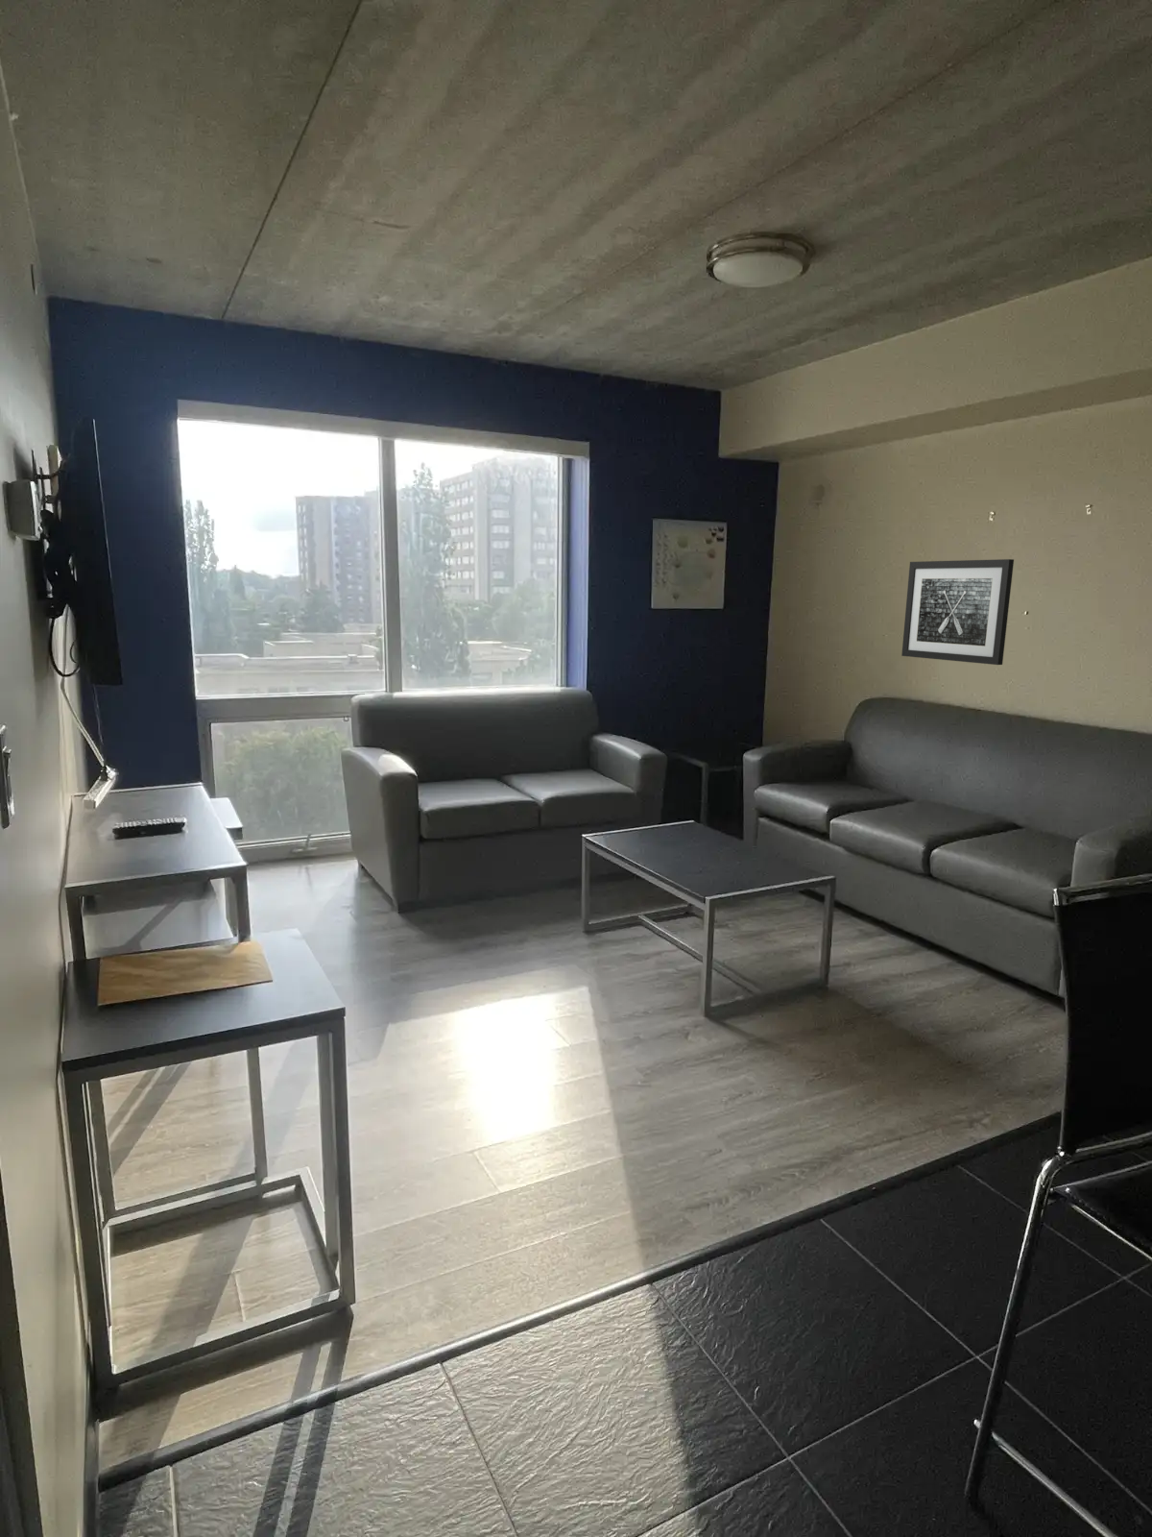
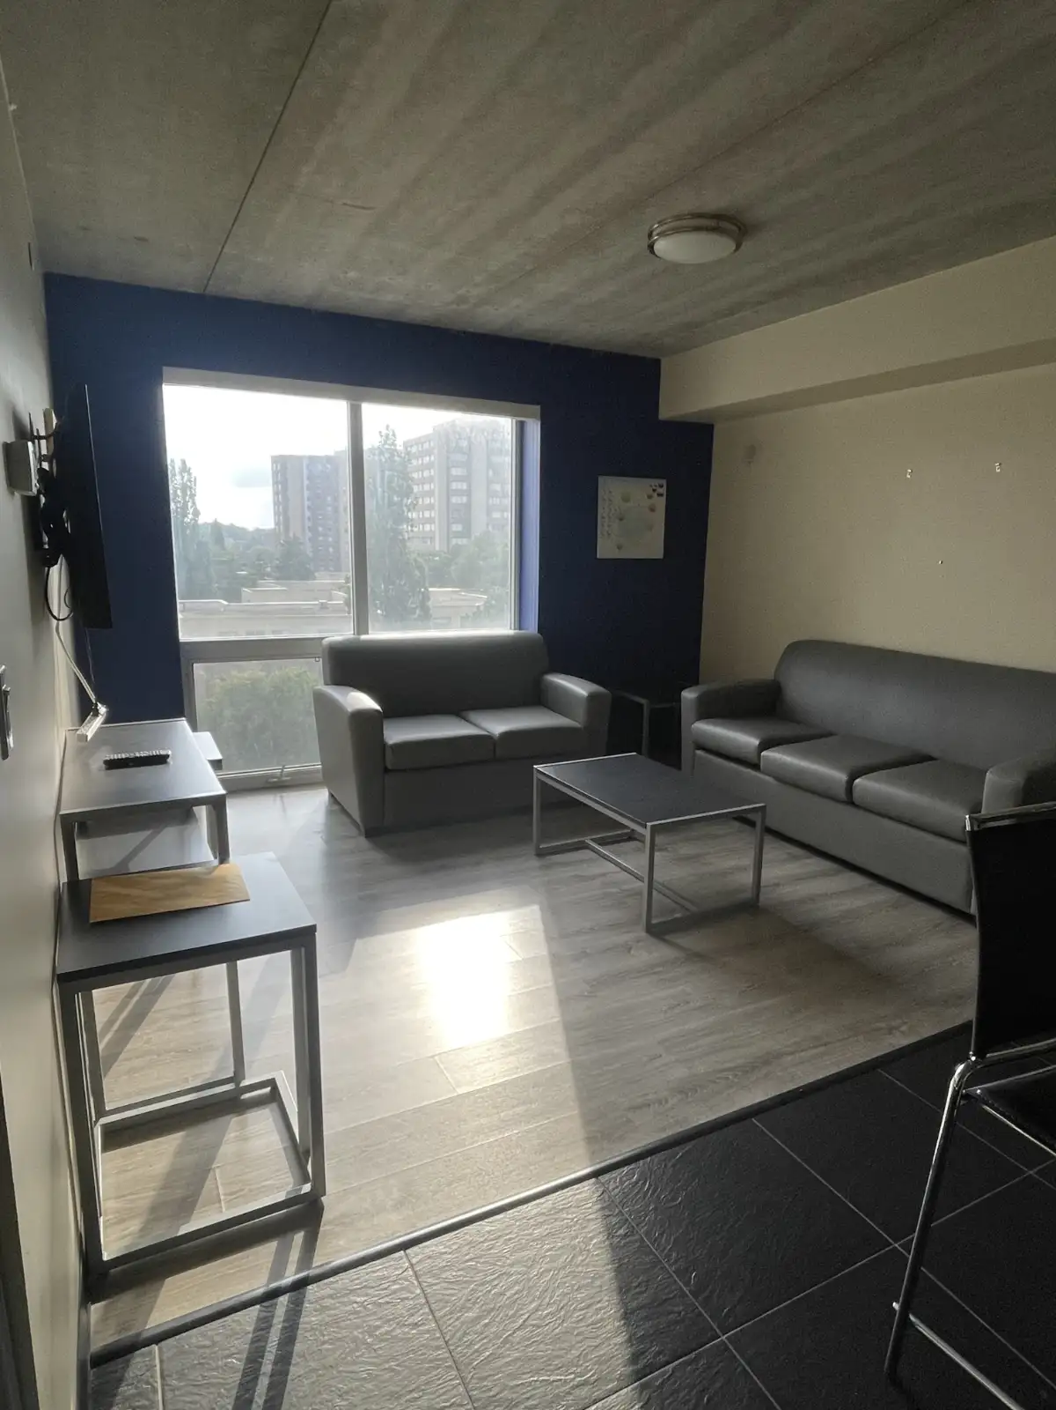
- wall art [900,558,1015,666]
